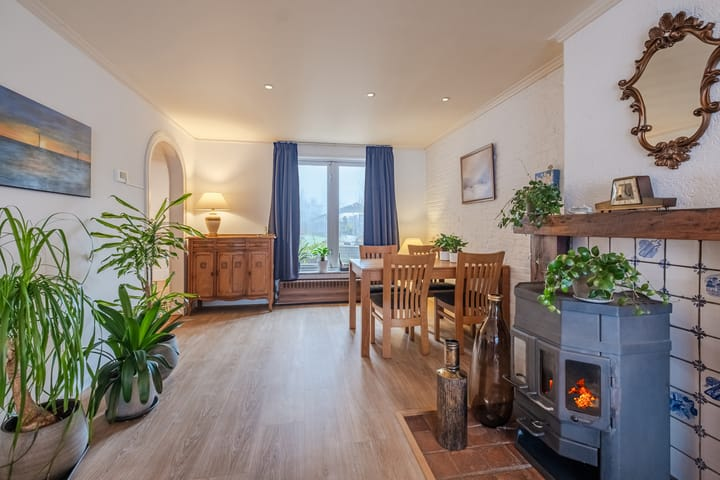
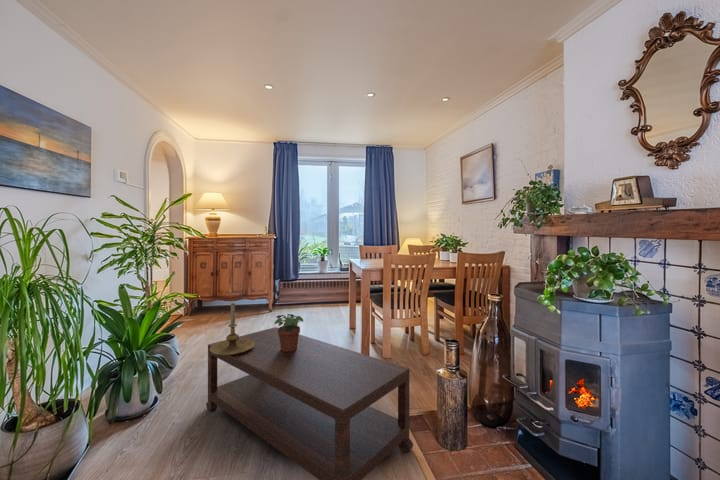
+ potted plant [273,313,304,352]
+ candle holder [210,302,254,355]
+ coffee table [205,326,414,480]
